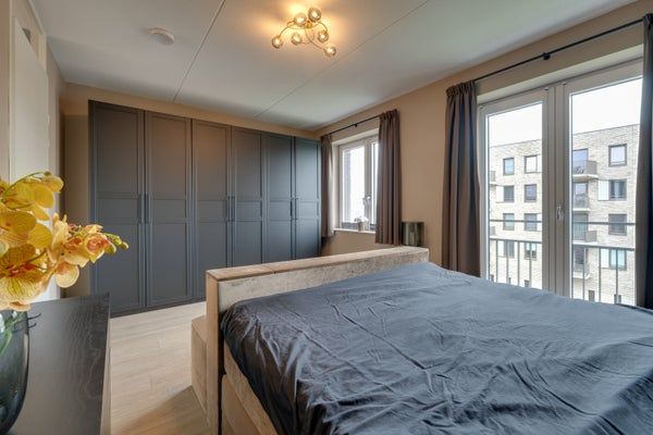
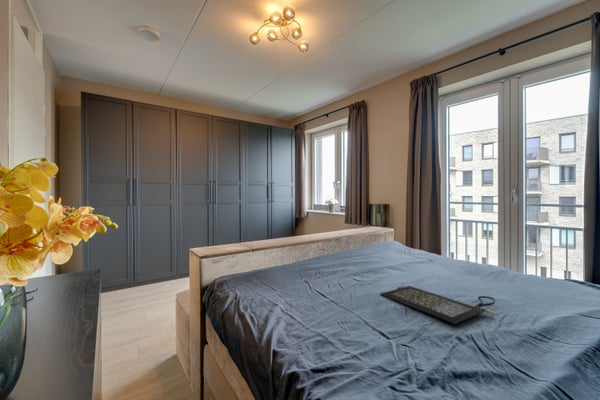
+ clutch bag [380,285,496,325]
